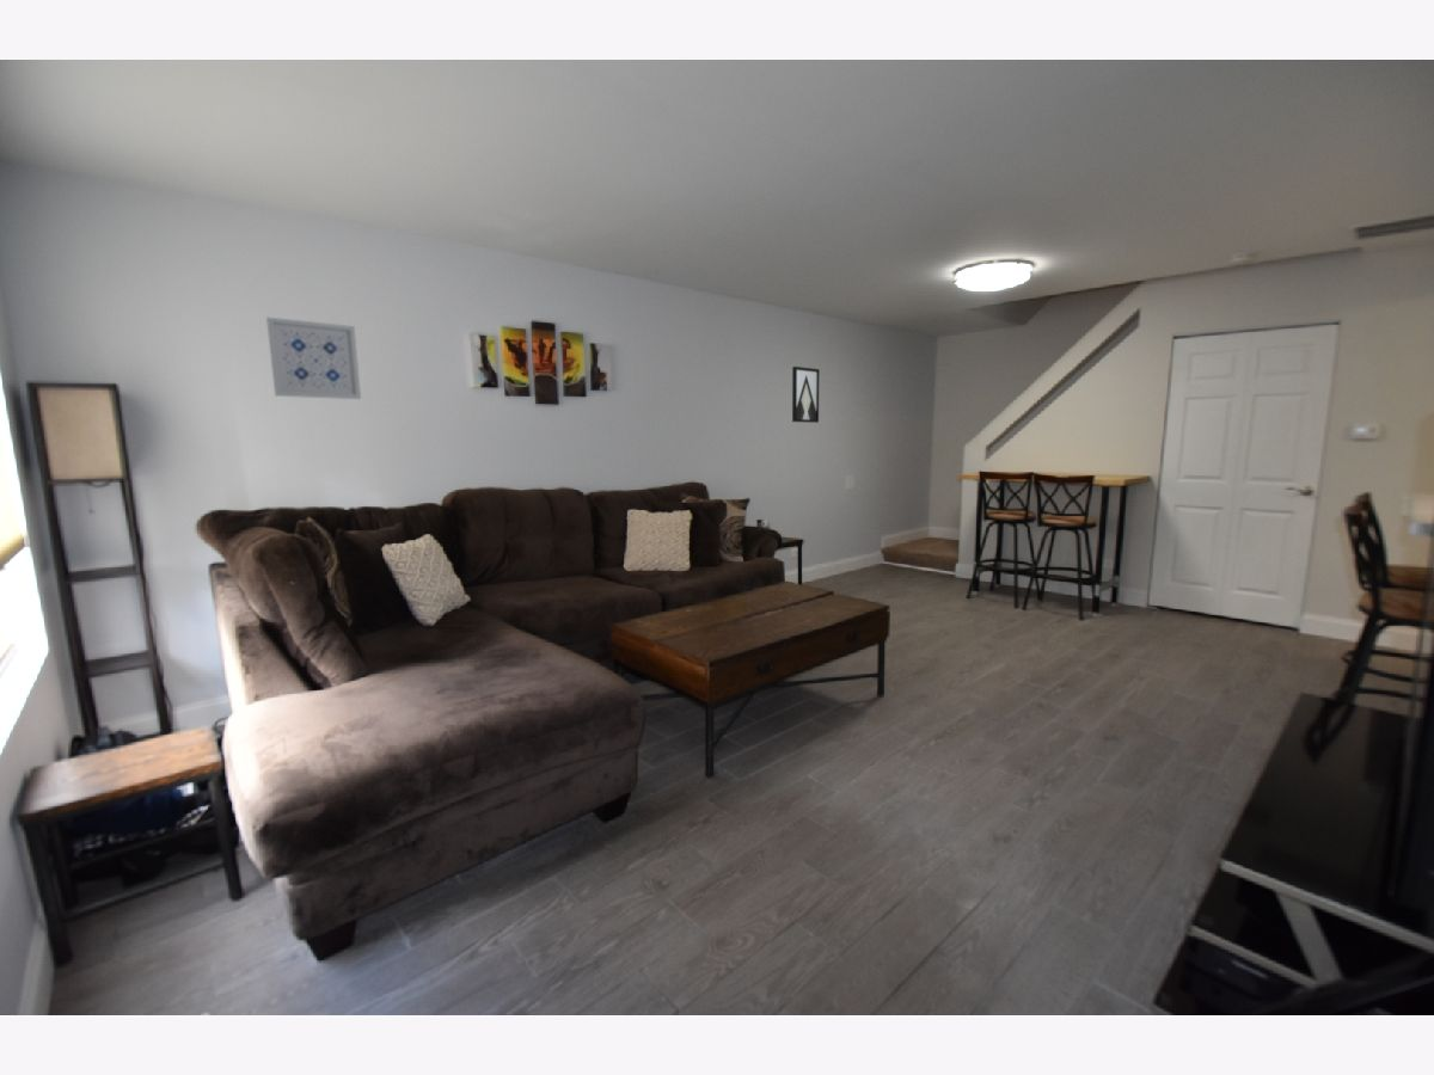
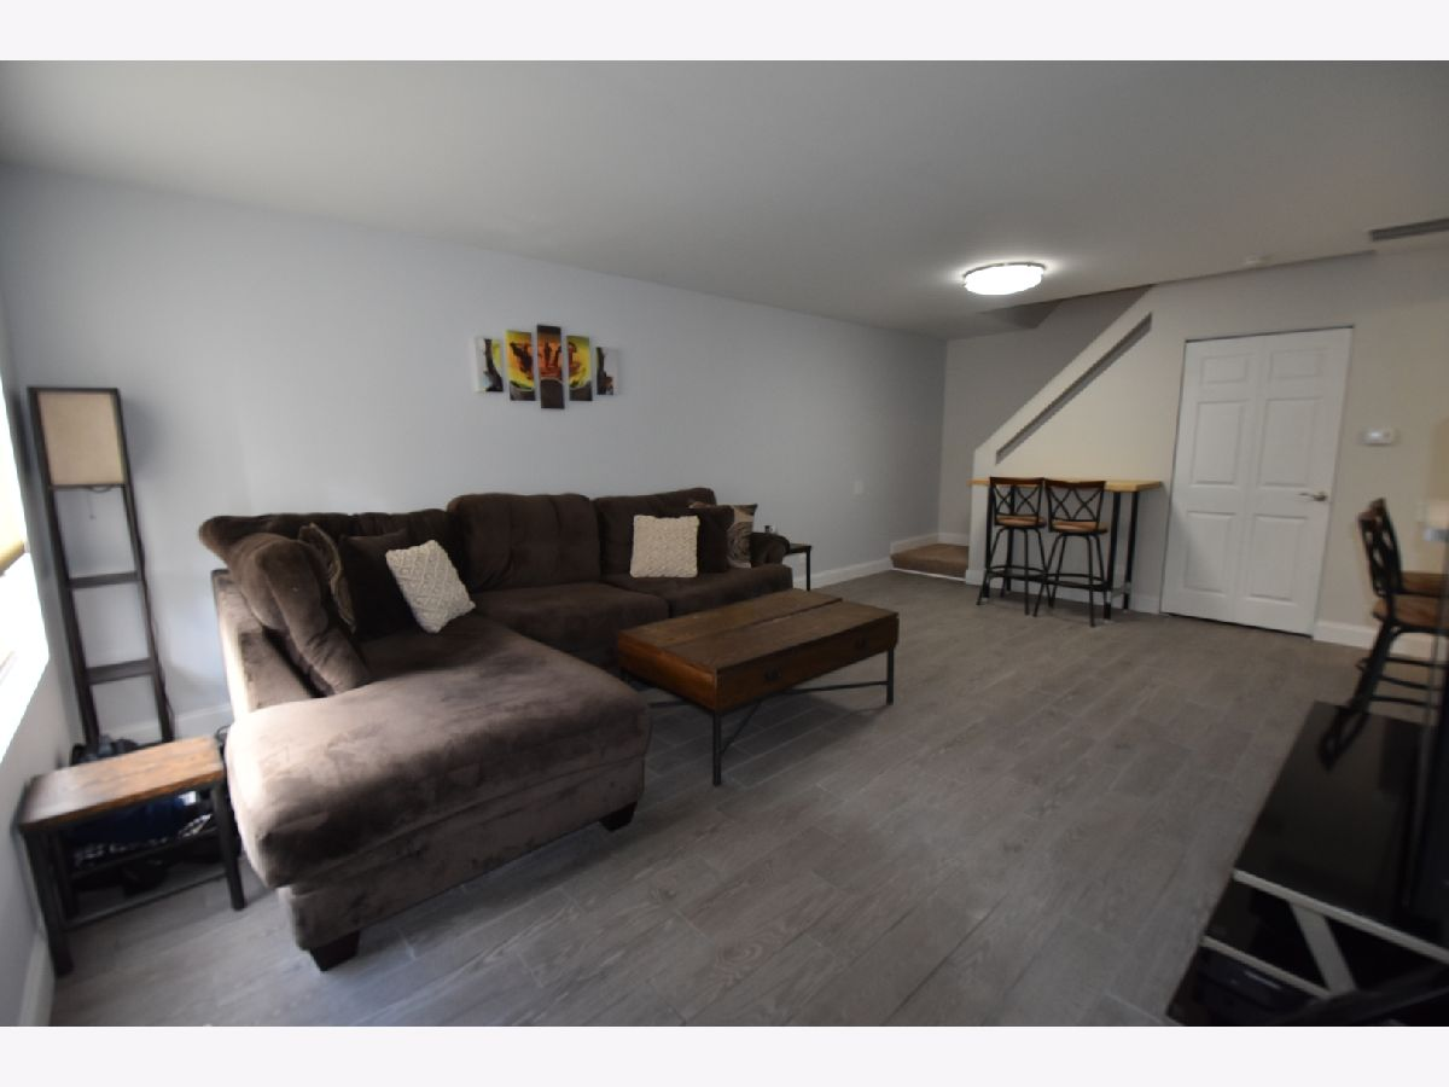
- wall art [265,317,362,400]
- wall art [791,366,821,424]
